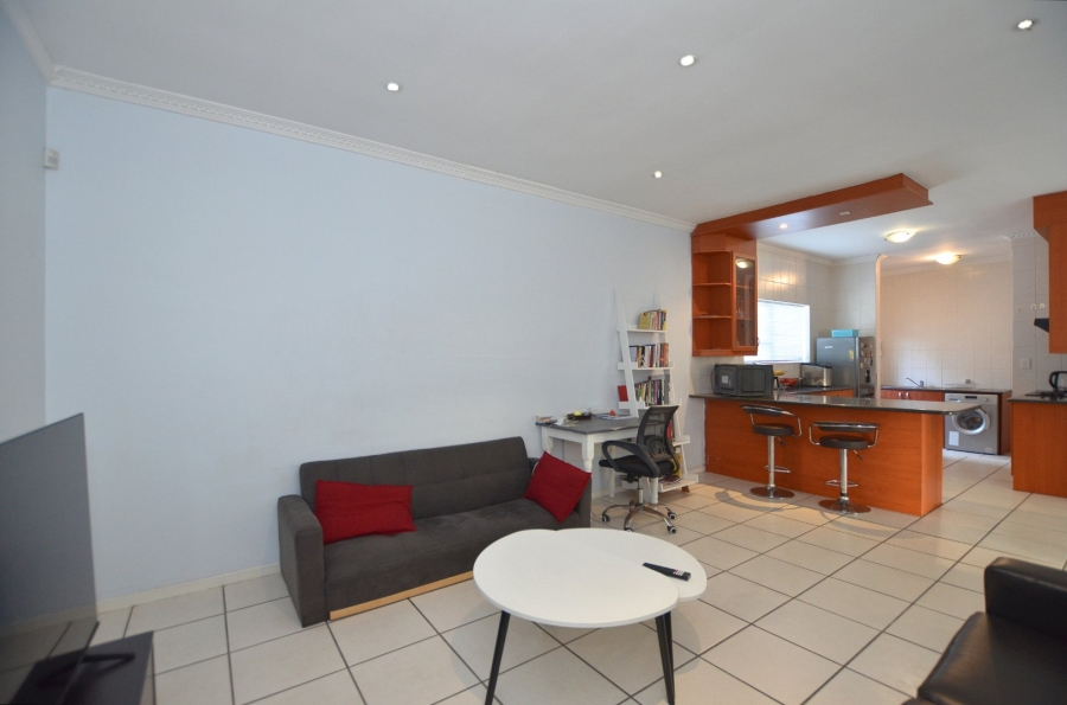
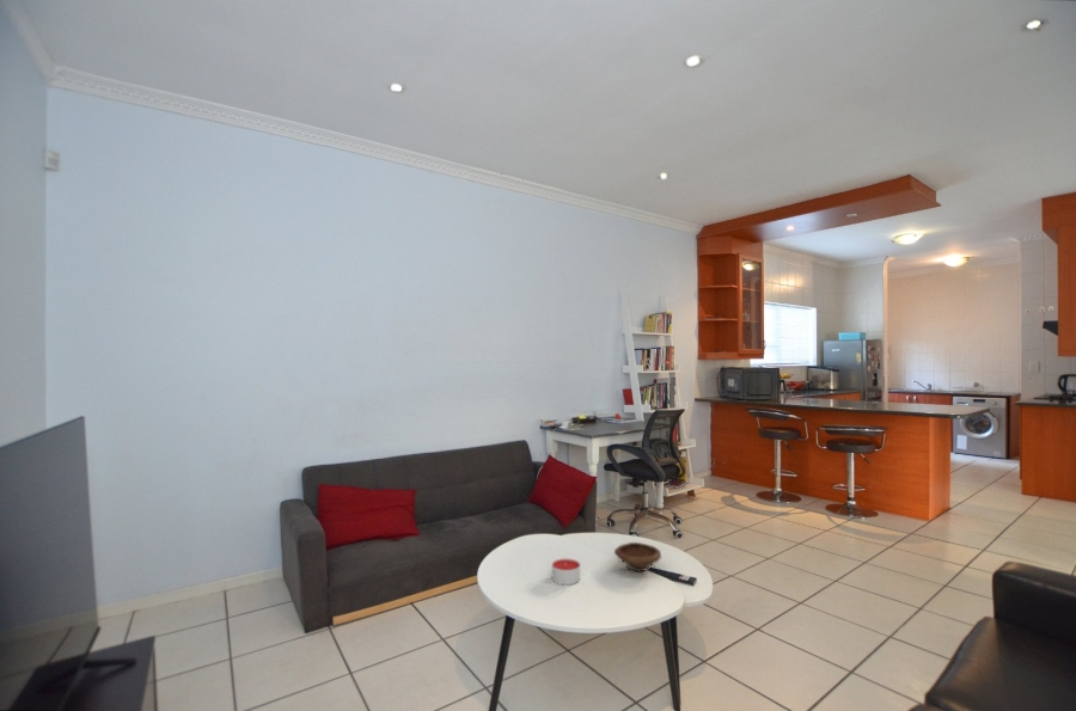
+ bowl [613,541,662,572]
+ candle [551,557,581,586]
